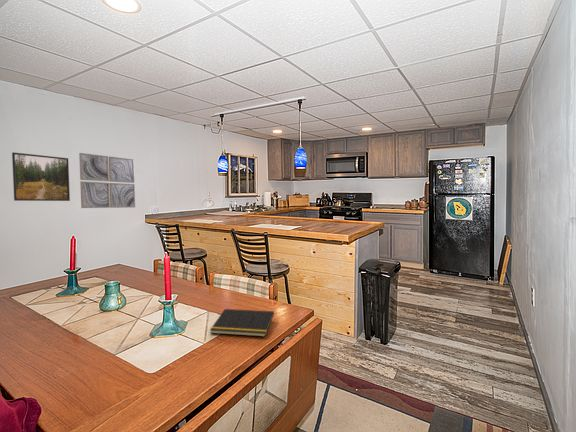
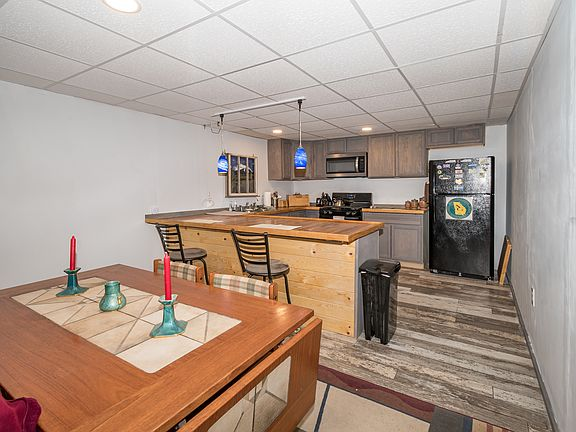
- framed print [11,151,71,202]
- notepad [209,308,275,338]
- wall art [78,152,136,209]
